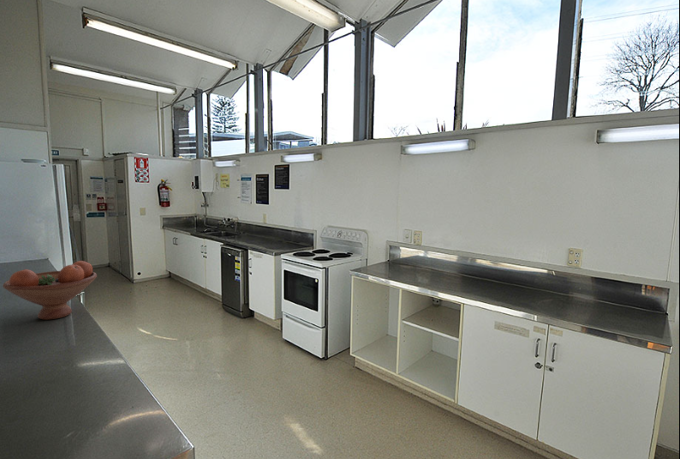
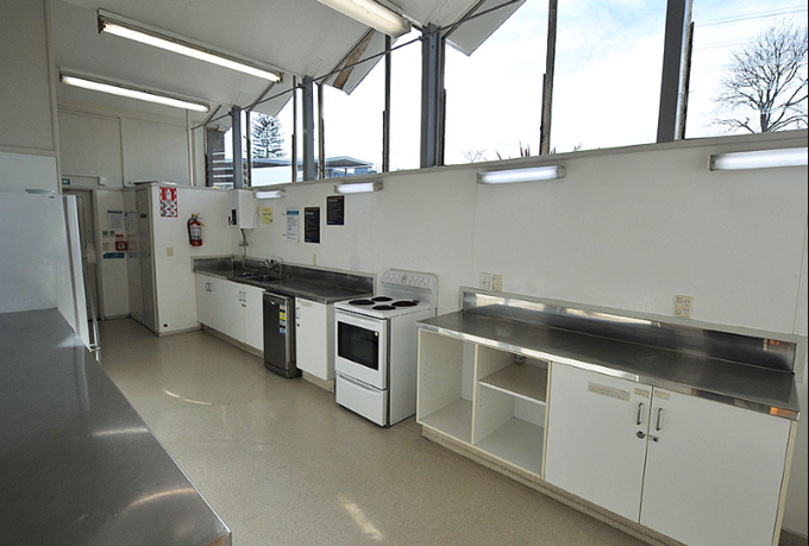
- fruit bowl [2,260,98,320]
